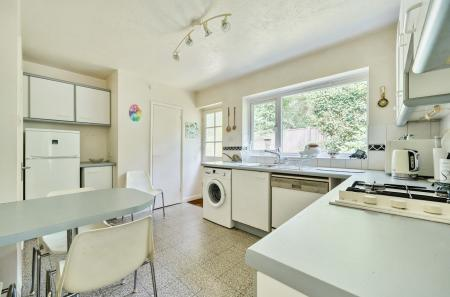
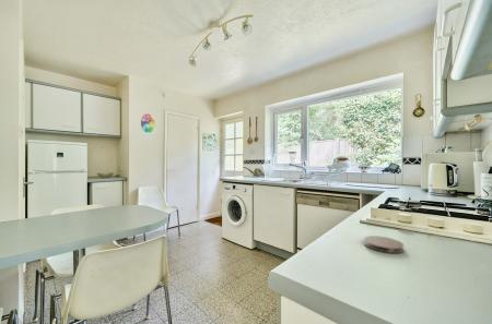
+ coaster [363,235,406,254]
